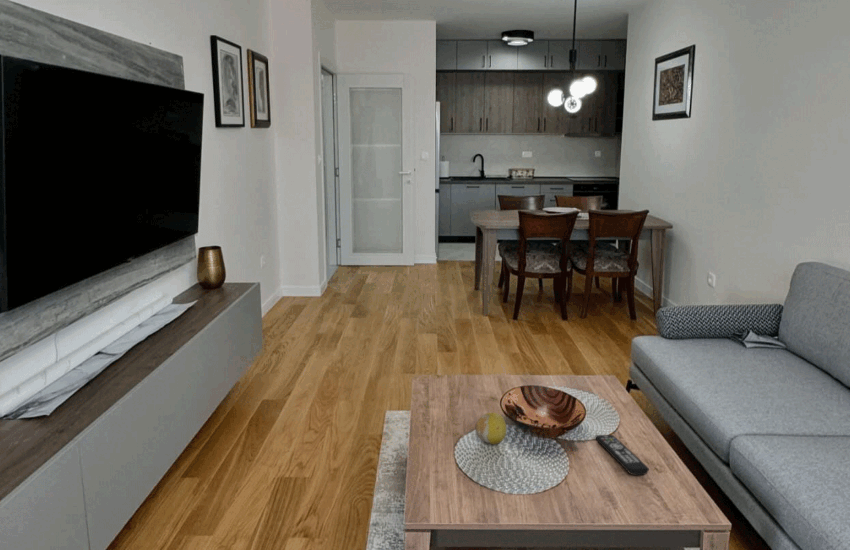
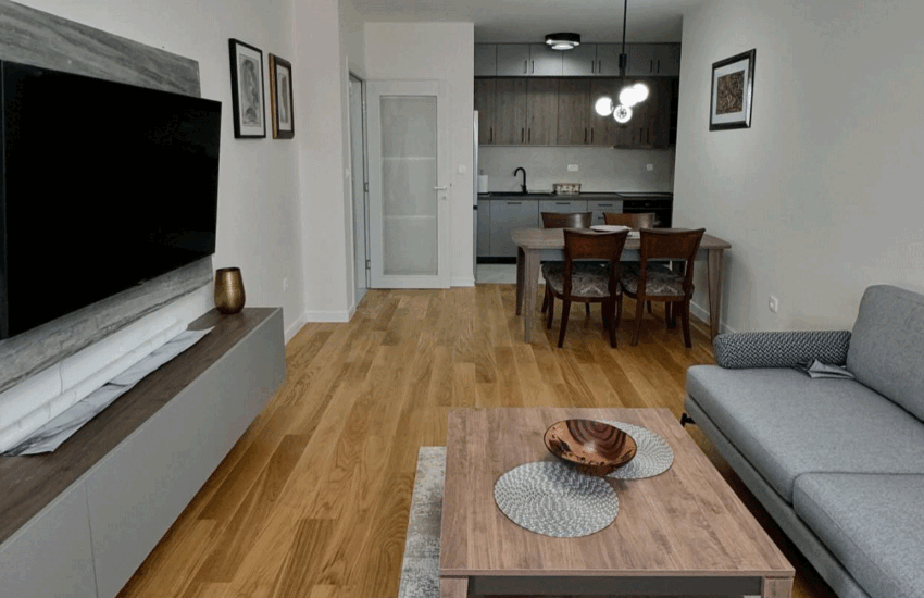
- fruit [475,412,507,445]
- remote control [594,434,650,476]
